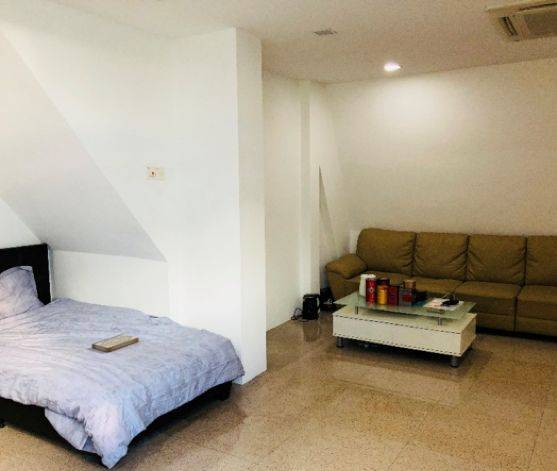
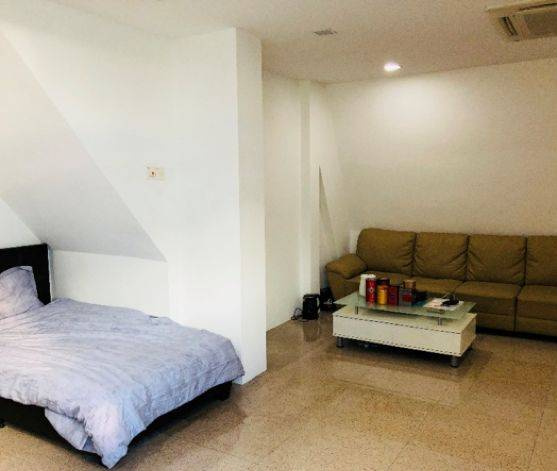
- book [91,333,140,353]
